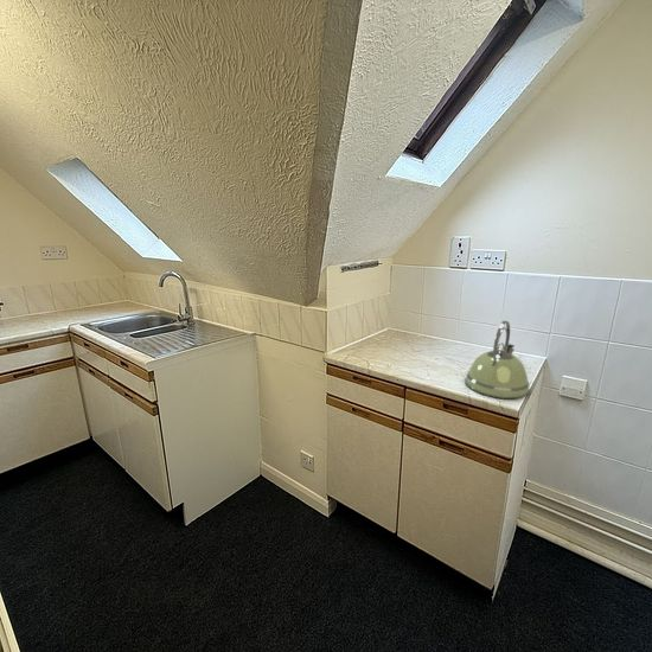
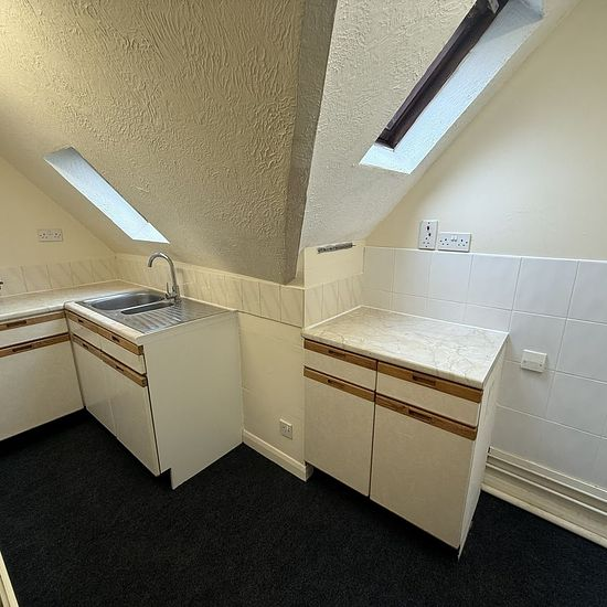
- kettle [464,320,531,399]
